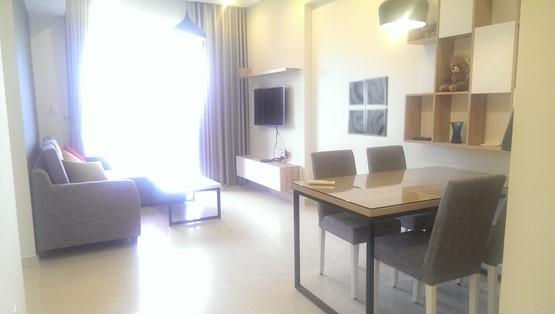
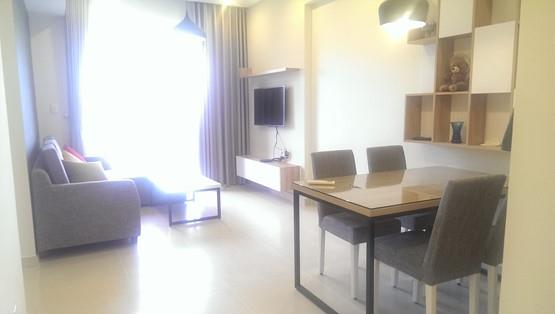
- wall art [347,75,389,138]
